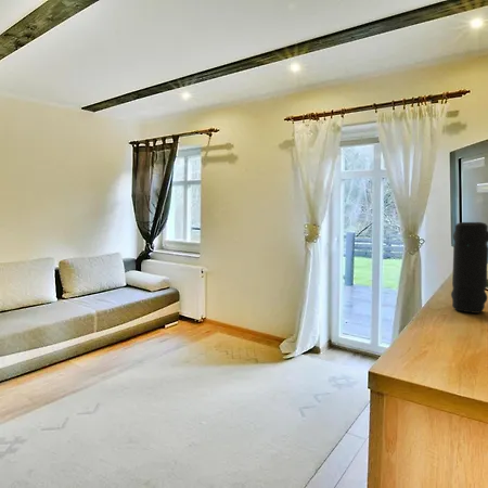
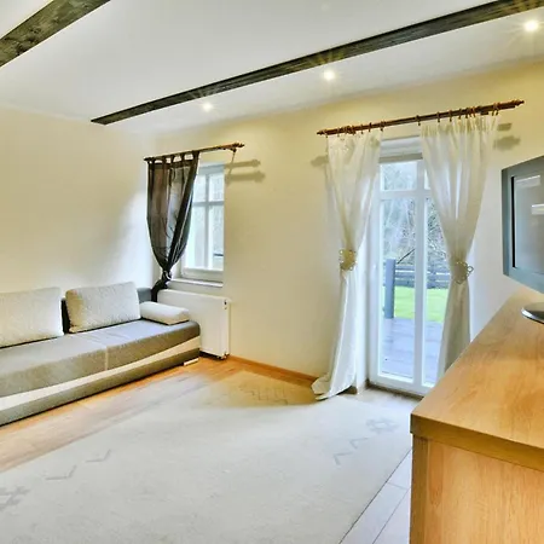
- speaker [450,221,488,314]
